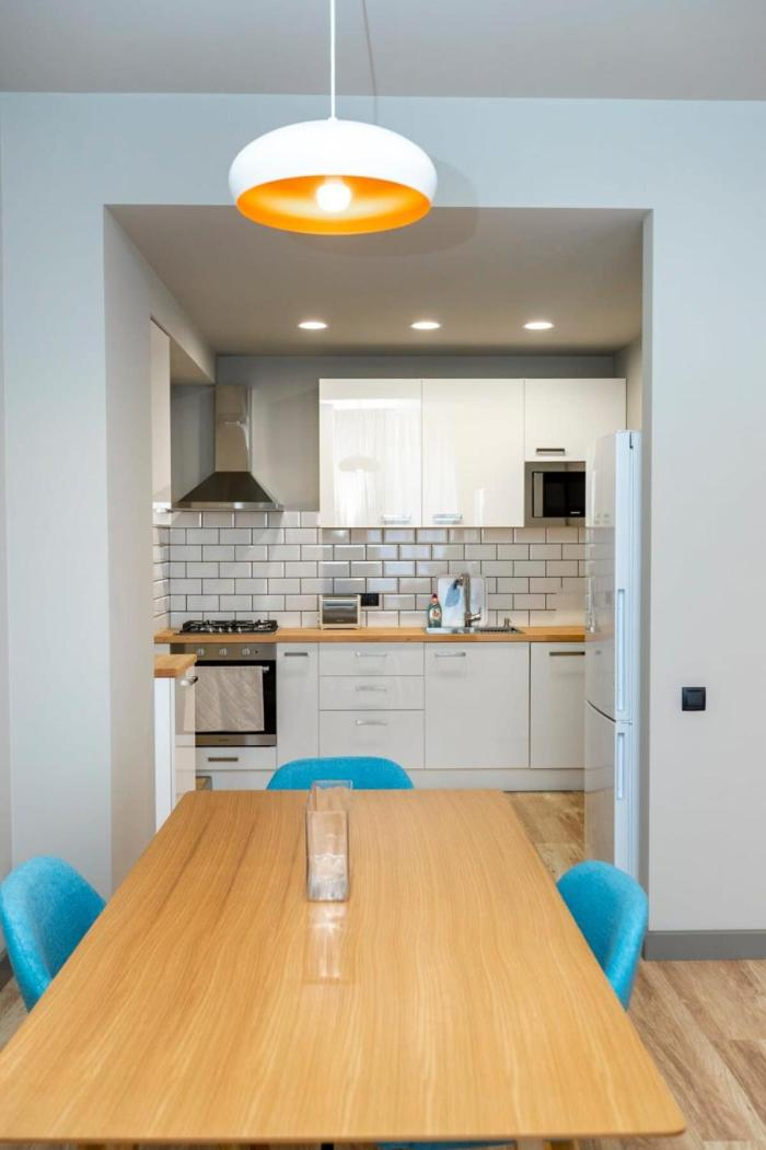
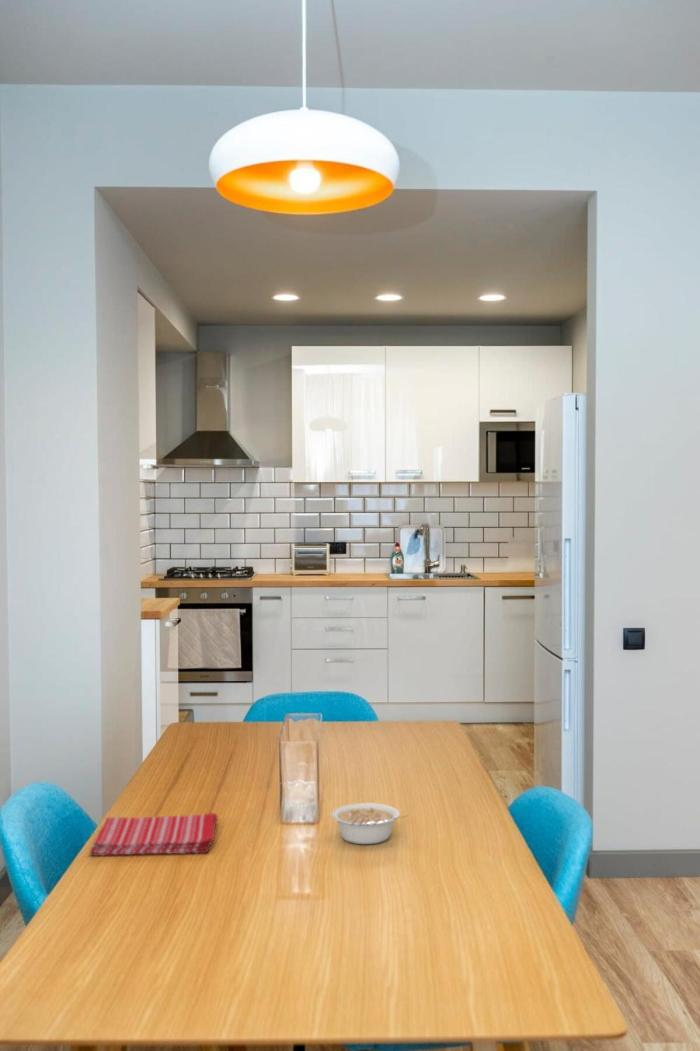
+ dish towel [88,812,218,857]
+ legume [331,802,410,845]
